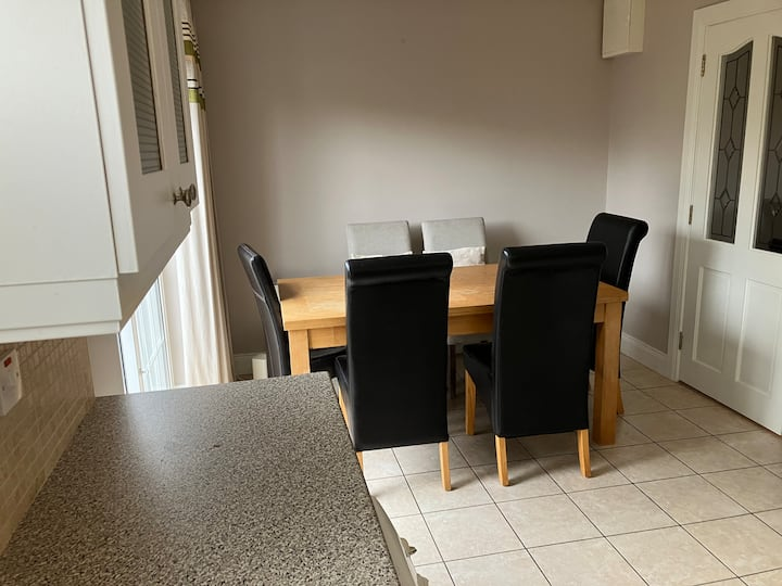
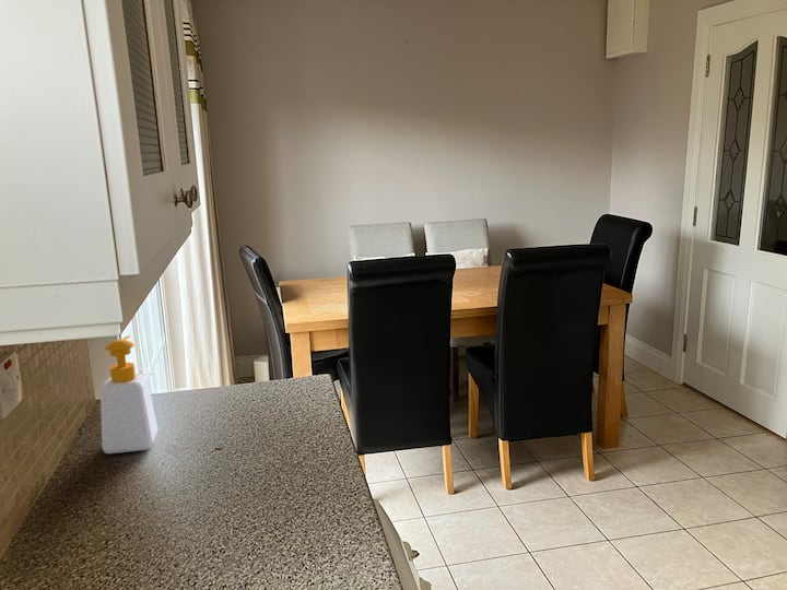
+ soap bottle [99,334,160,455]
